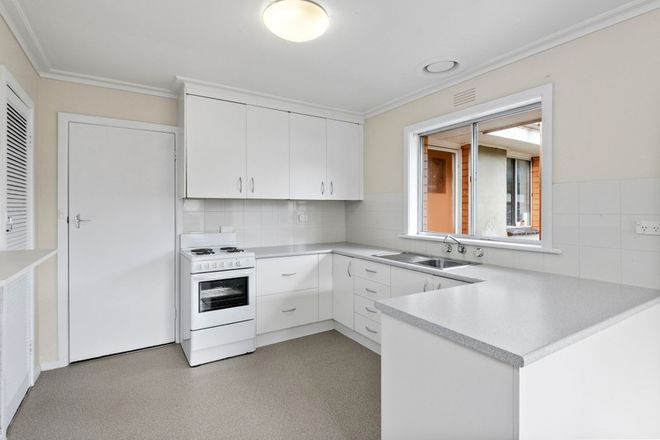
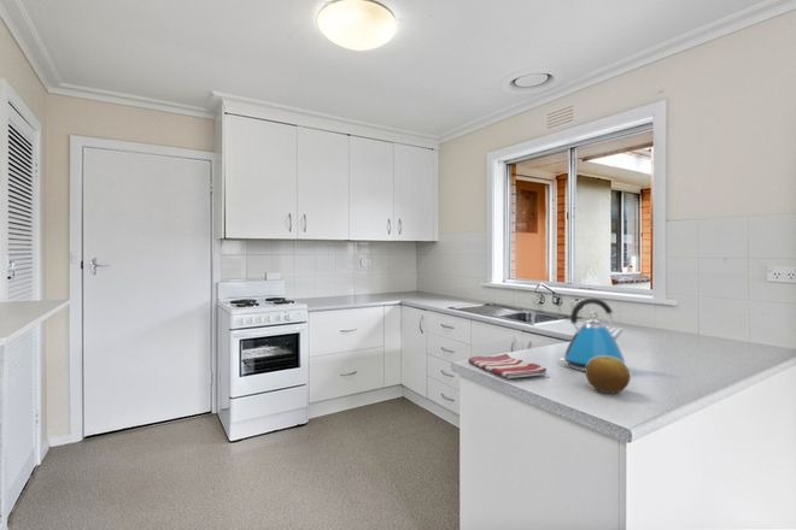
+ dish towel [467,353,548,379]
+ fruit [585,357,631,394]
+ kettle [558,296,626,372]
